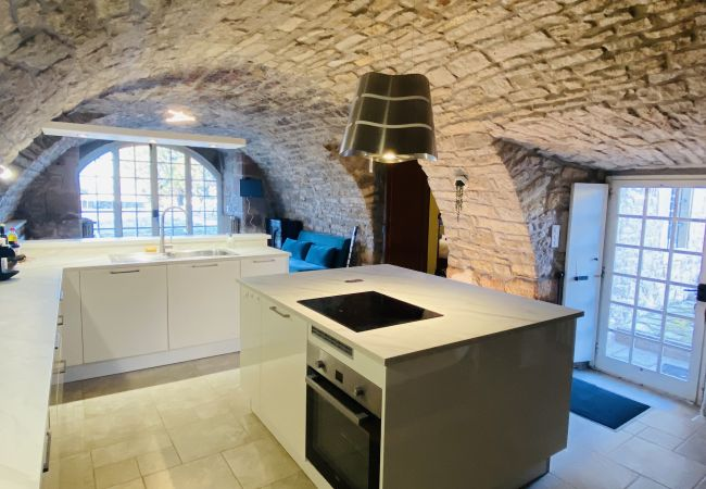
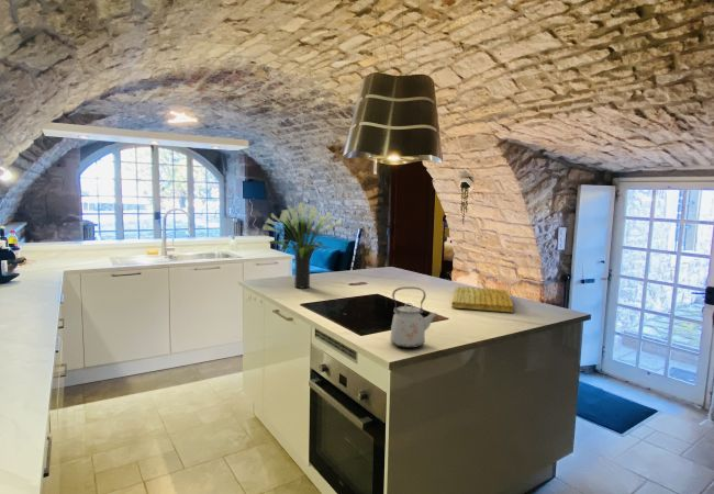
+ kettle [389,287,439,349]
+ cutting board [451,285,515,314]
+ potted plant [261,201,343,290]
